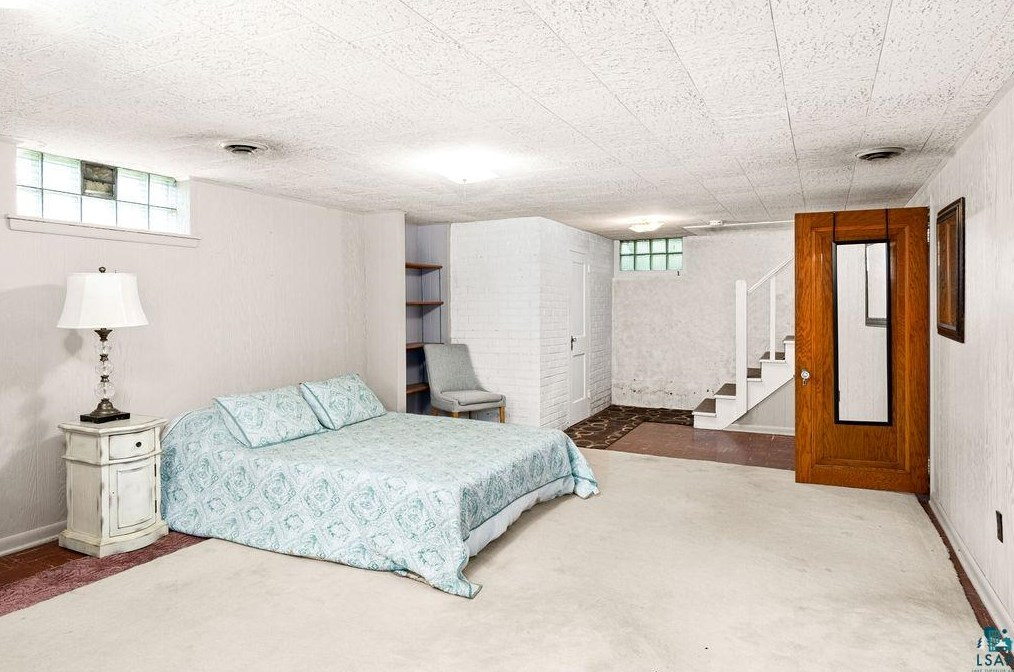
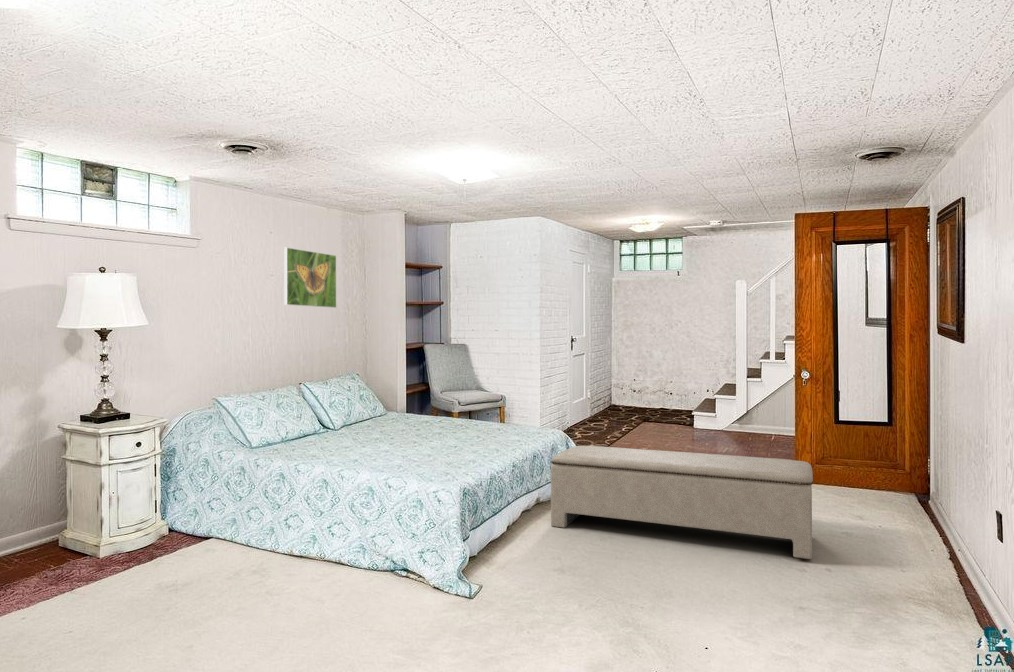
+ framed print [283,247,337,309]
+ bench [550,445,814,560]
